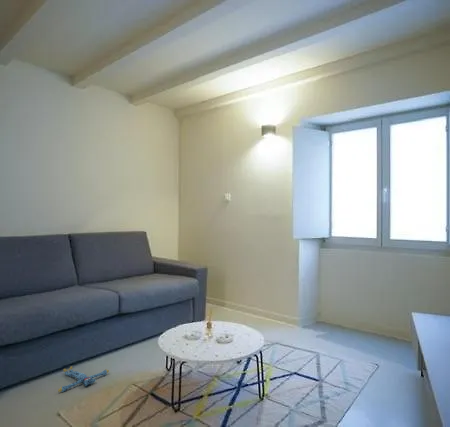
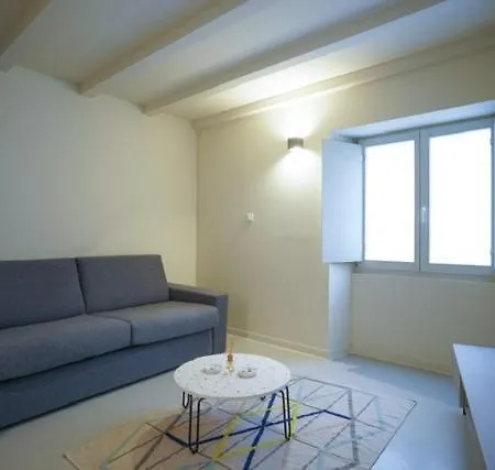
- plush toy [57,365,110,393]
